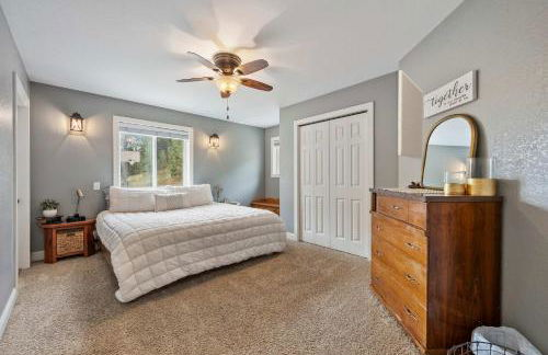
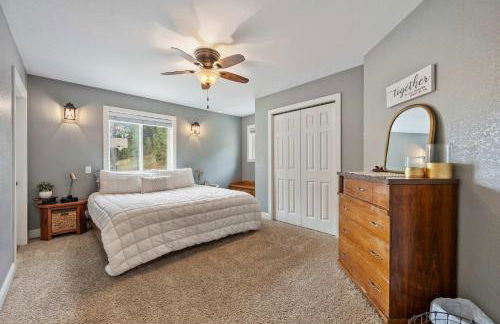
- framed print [397,69,424,161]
